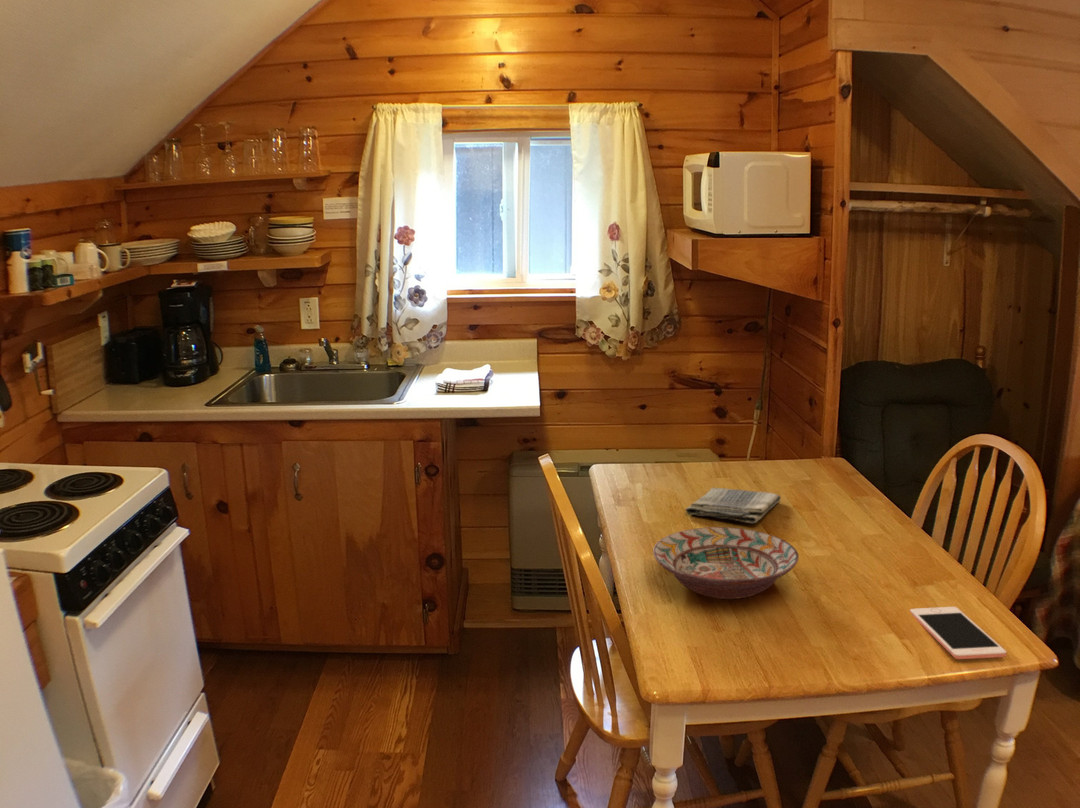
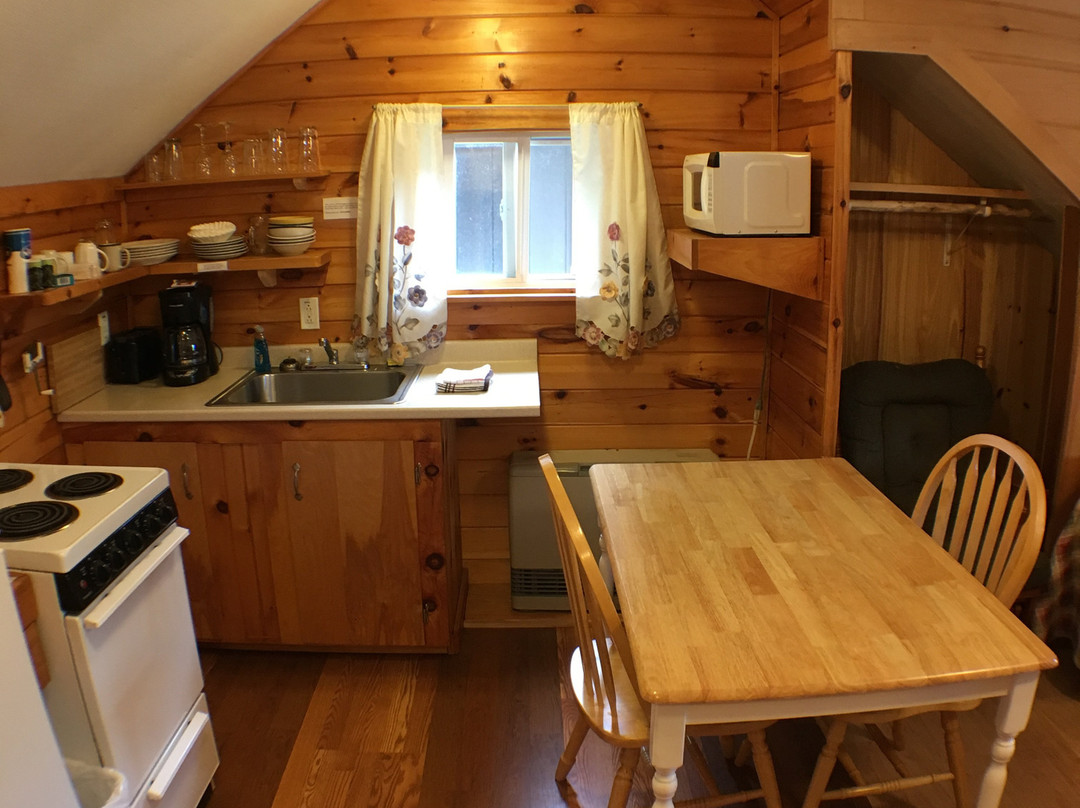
- cell phone [909,606,1007,660]
- dish towel [684,487,782,524]
- decorative bowl [652,526,800,600]
